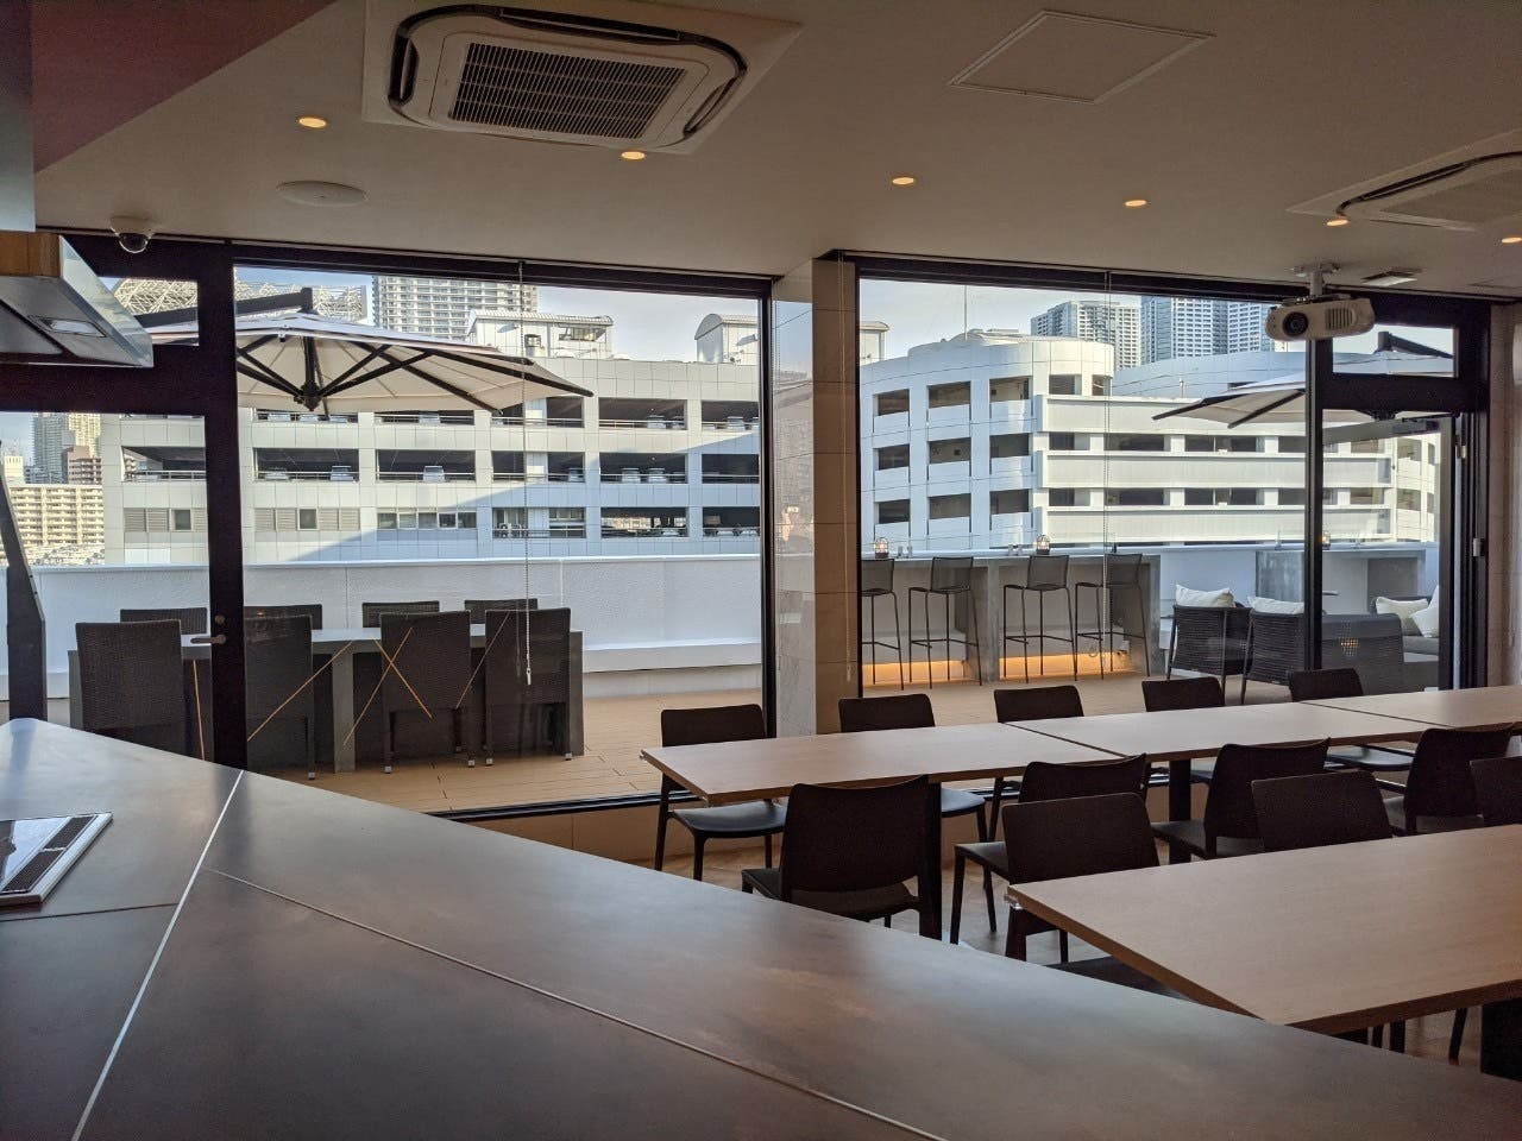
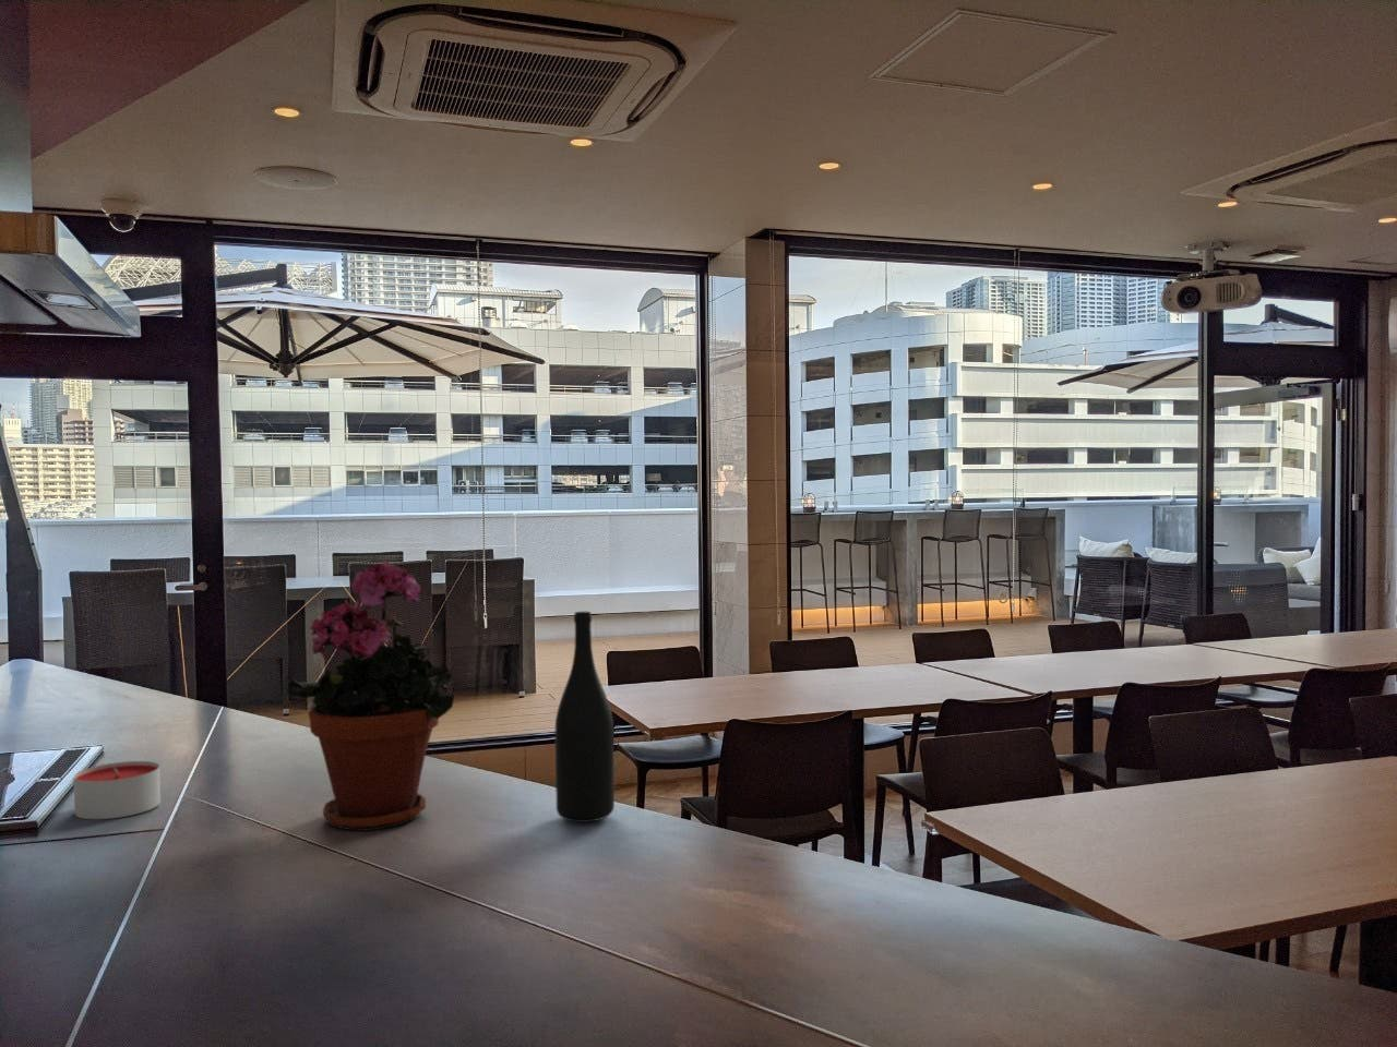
+ potted plant [286,560,455,833]
+ candle [72,760,162,820]
+ wine bottle [554,610,616,824]
